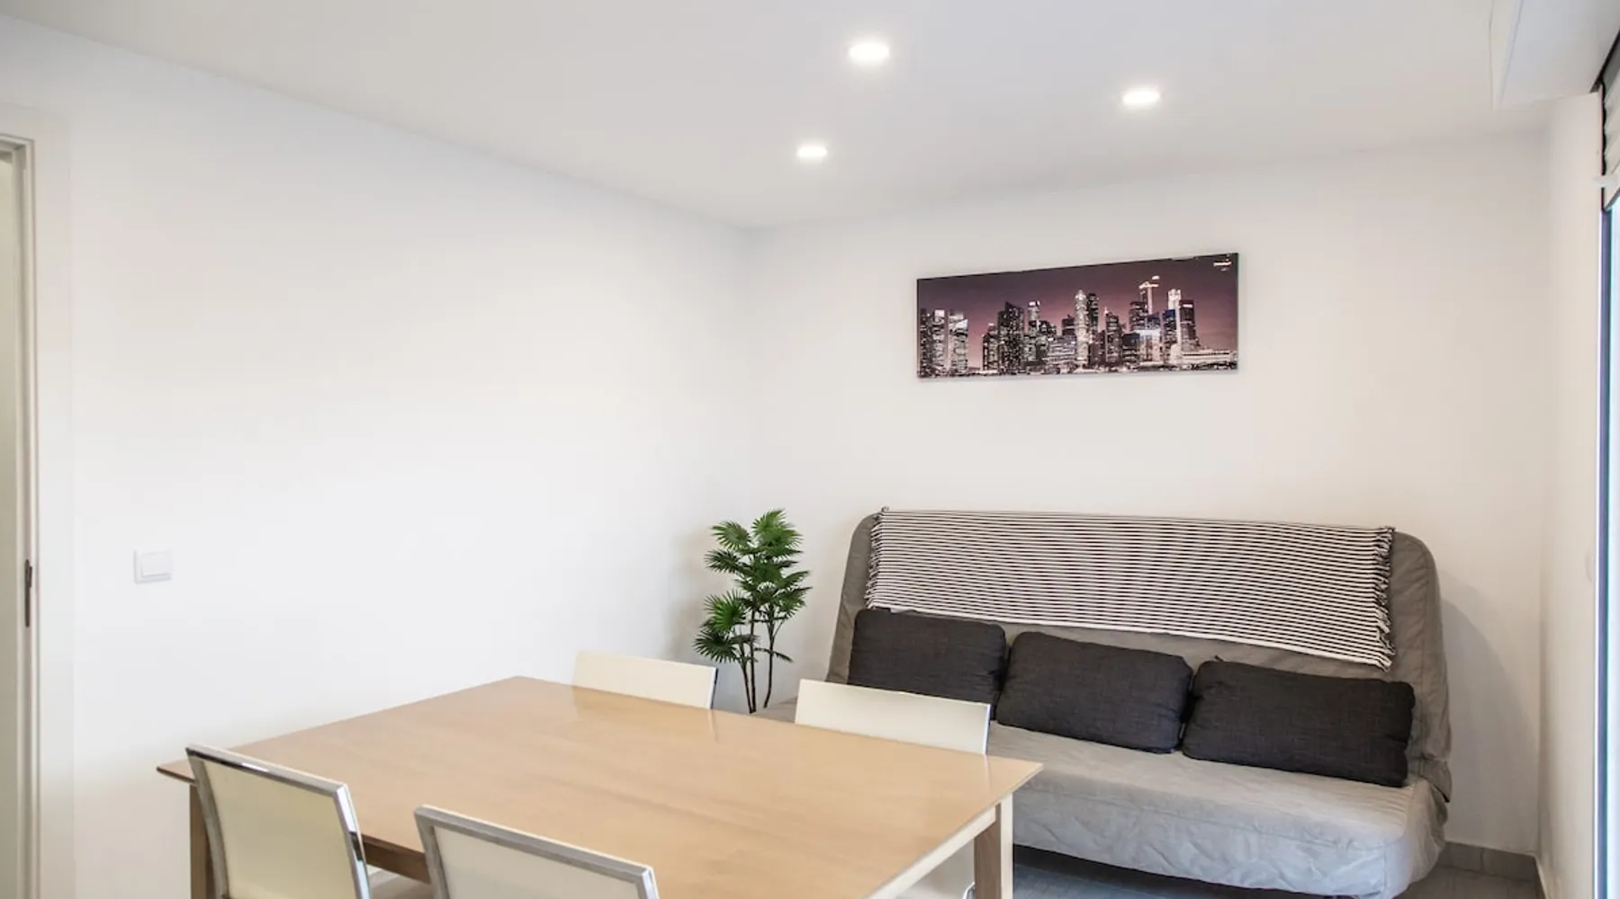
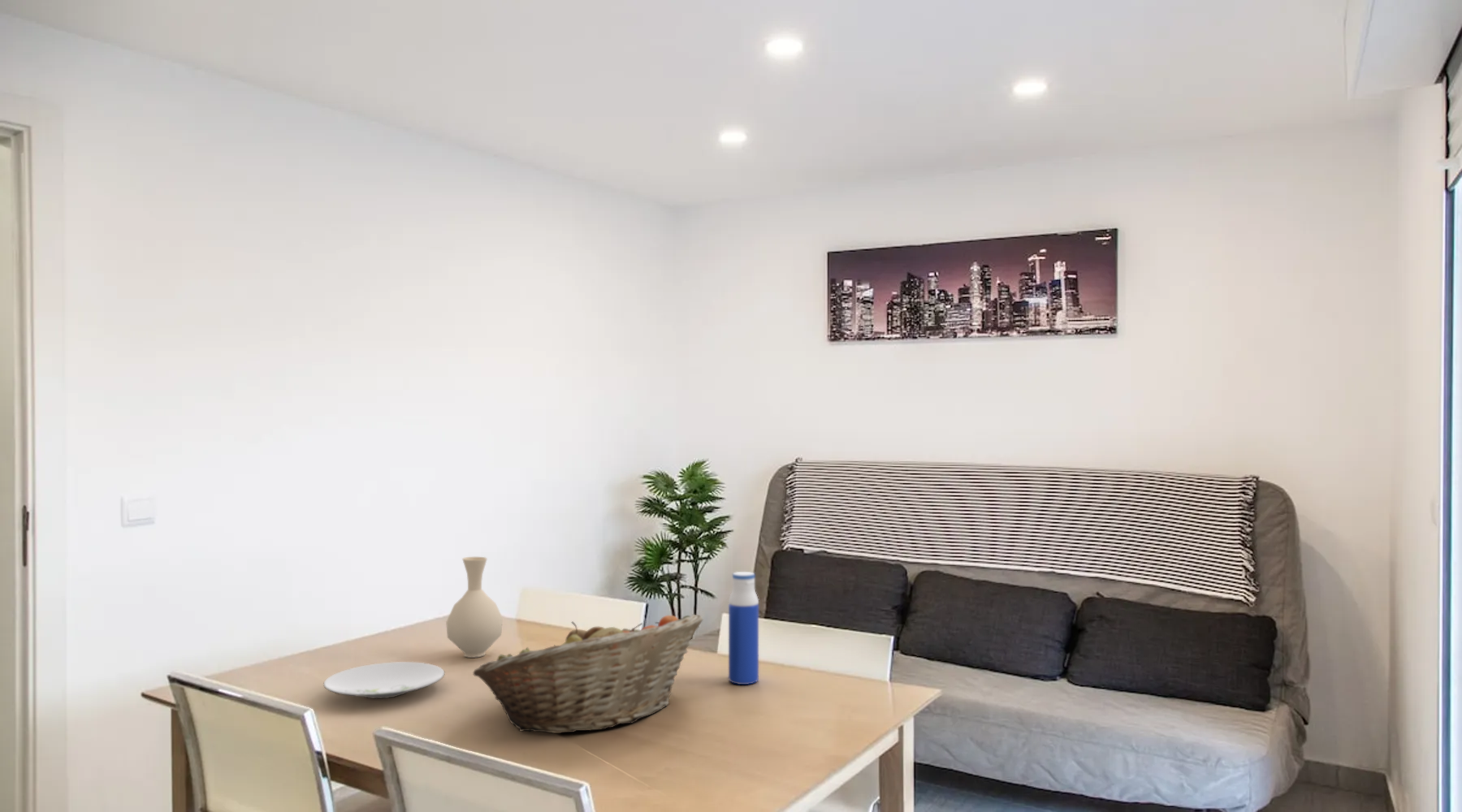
+ vase [445,556,504,659]
+ plate [322,661,446,700]
+ water bottle [728,571,759,685]
+ fruit basket [473,613,704,734]
